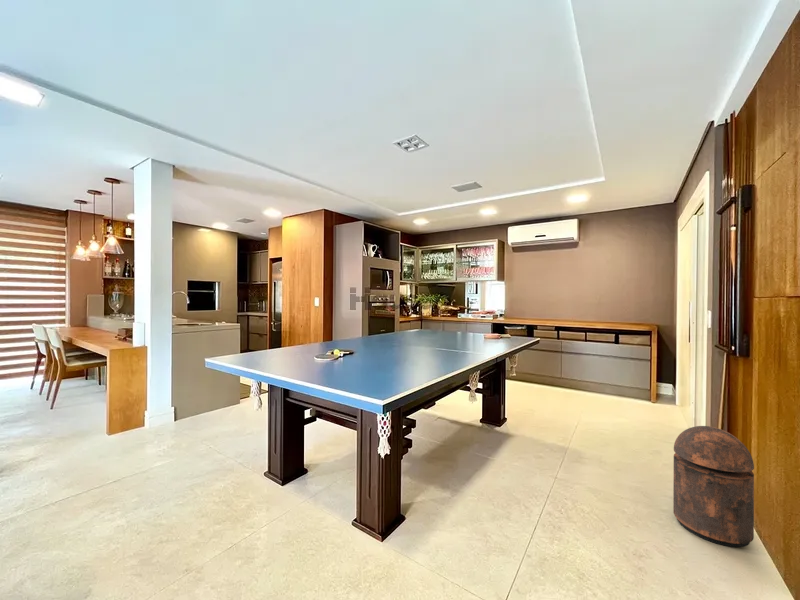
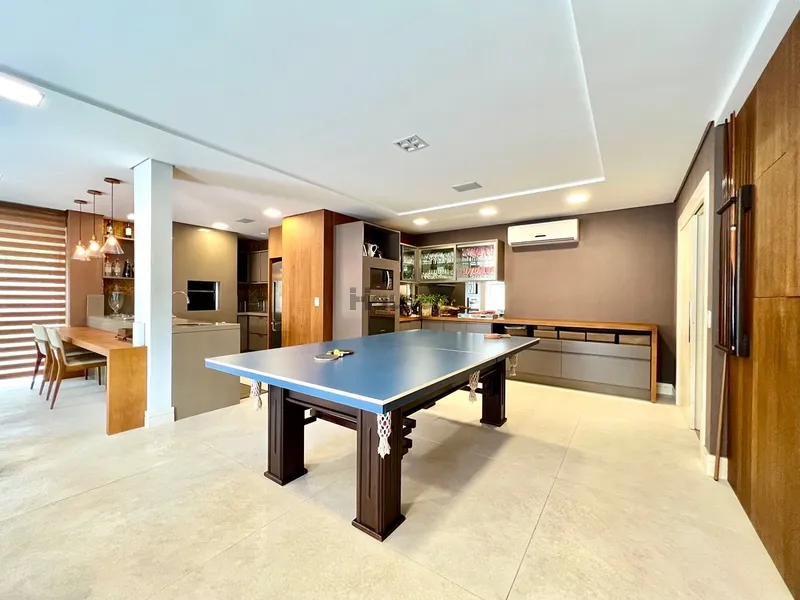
- trash can [672,425,755,548]
